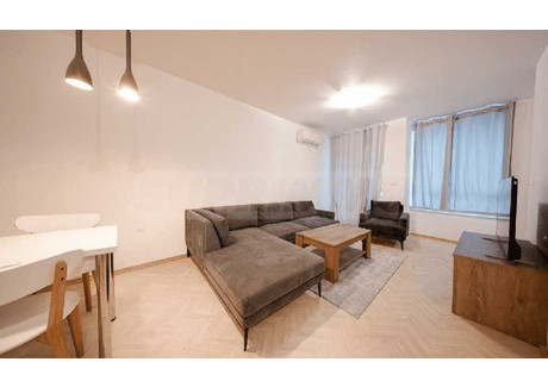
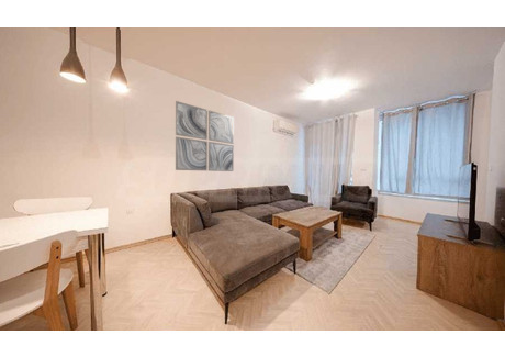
+ wall art [175,100,235,172]
